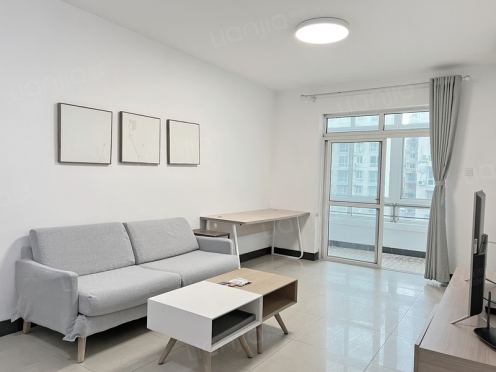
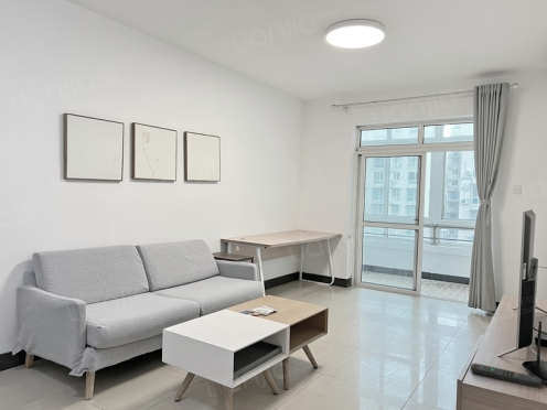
+ remote control [470,363,543,388]
